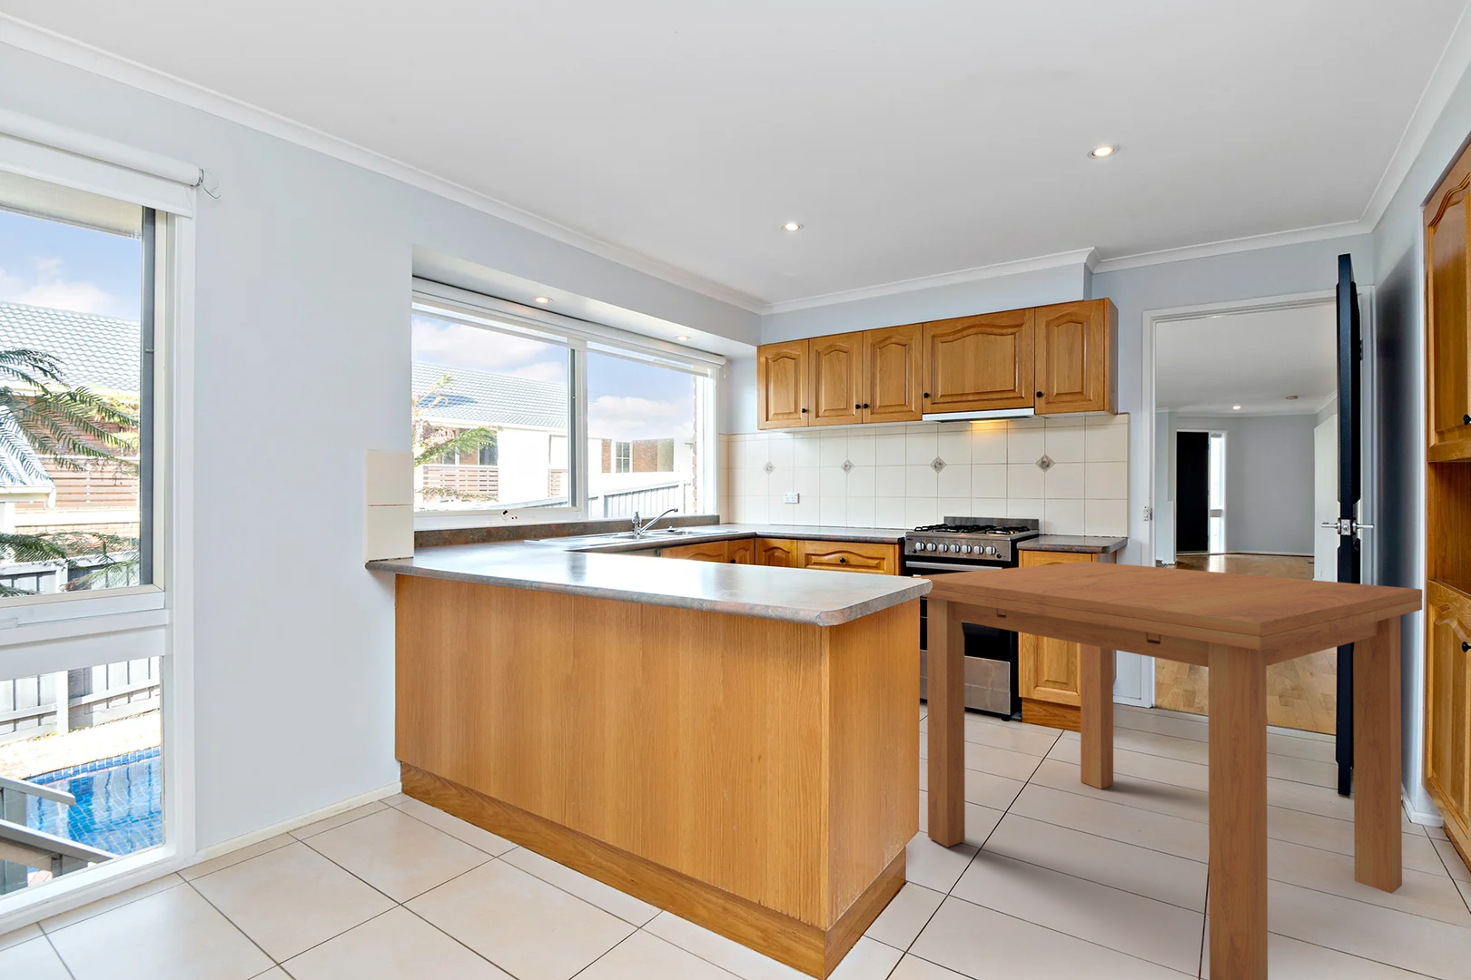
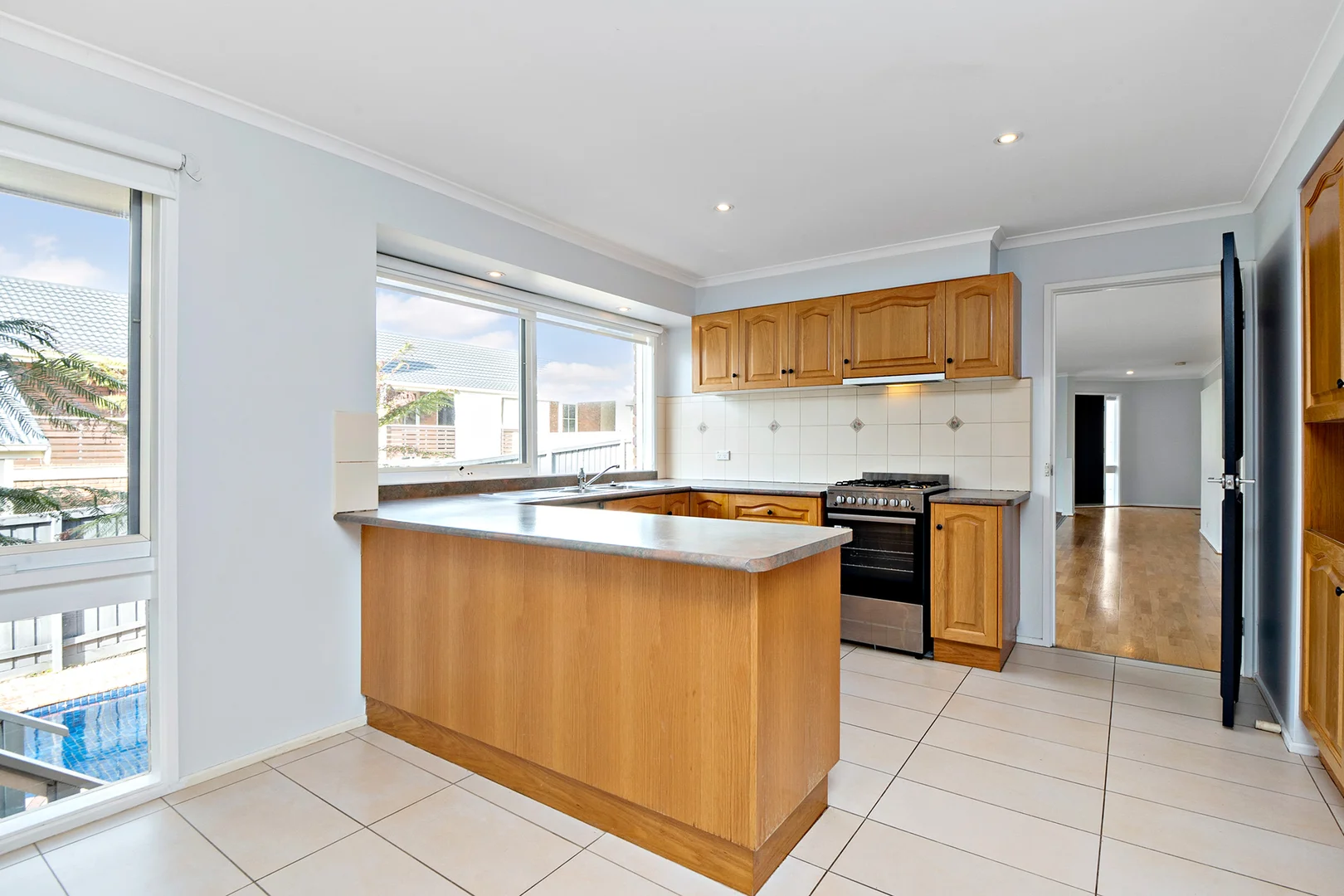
- dining table [910,561,1423,980]
